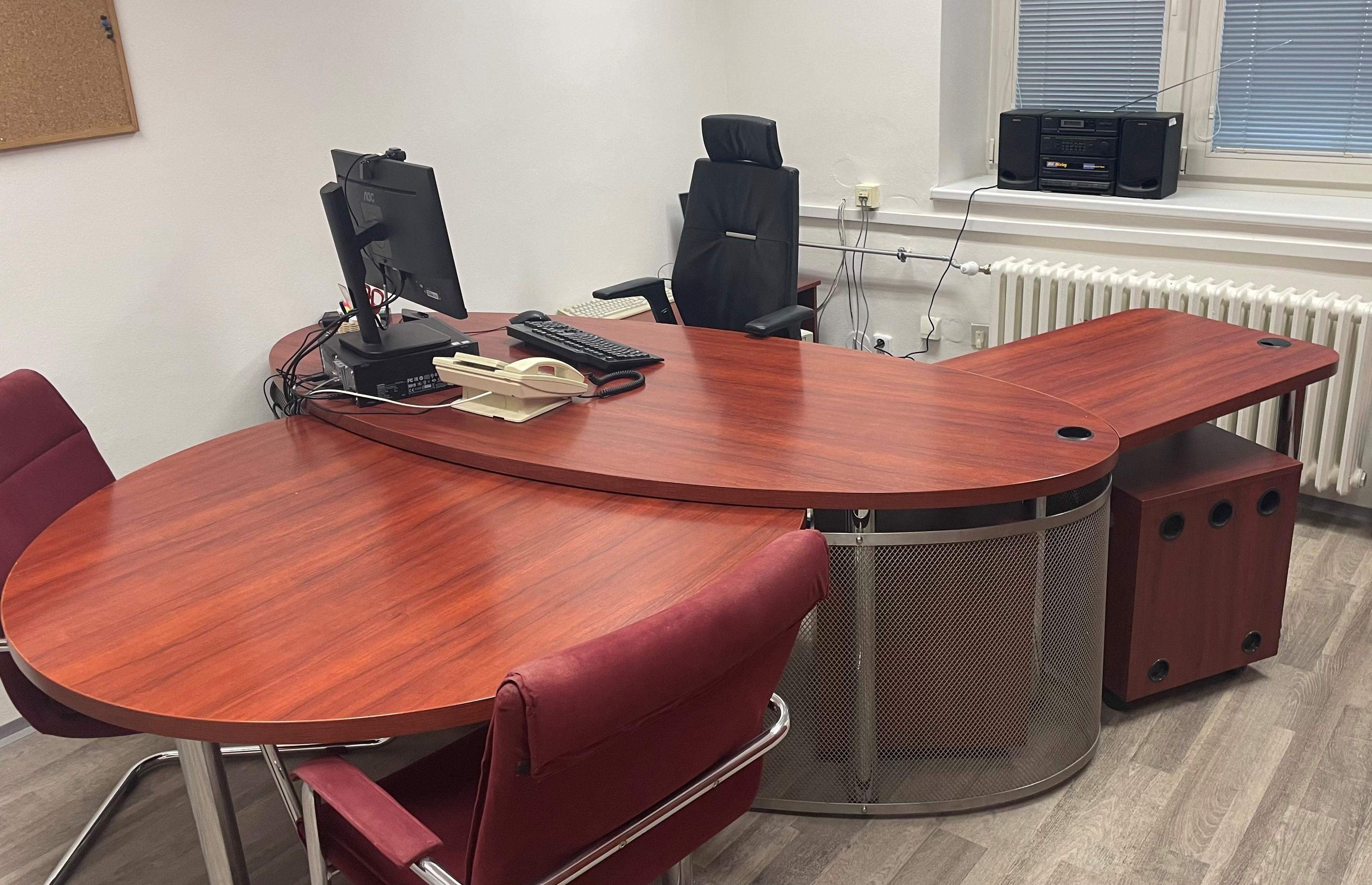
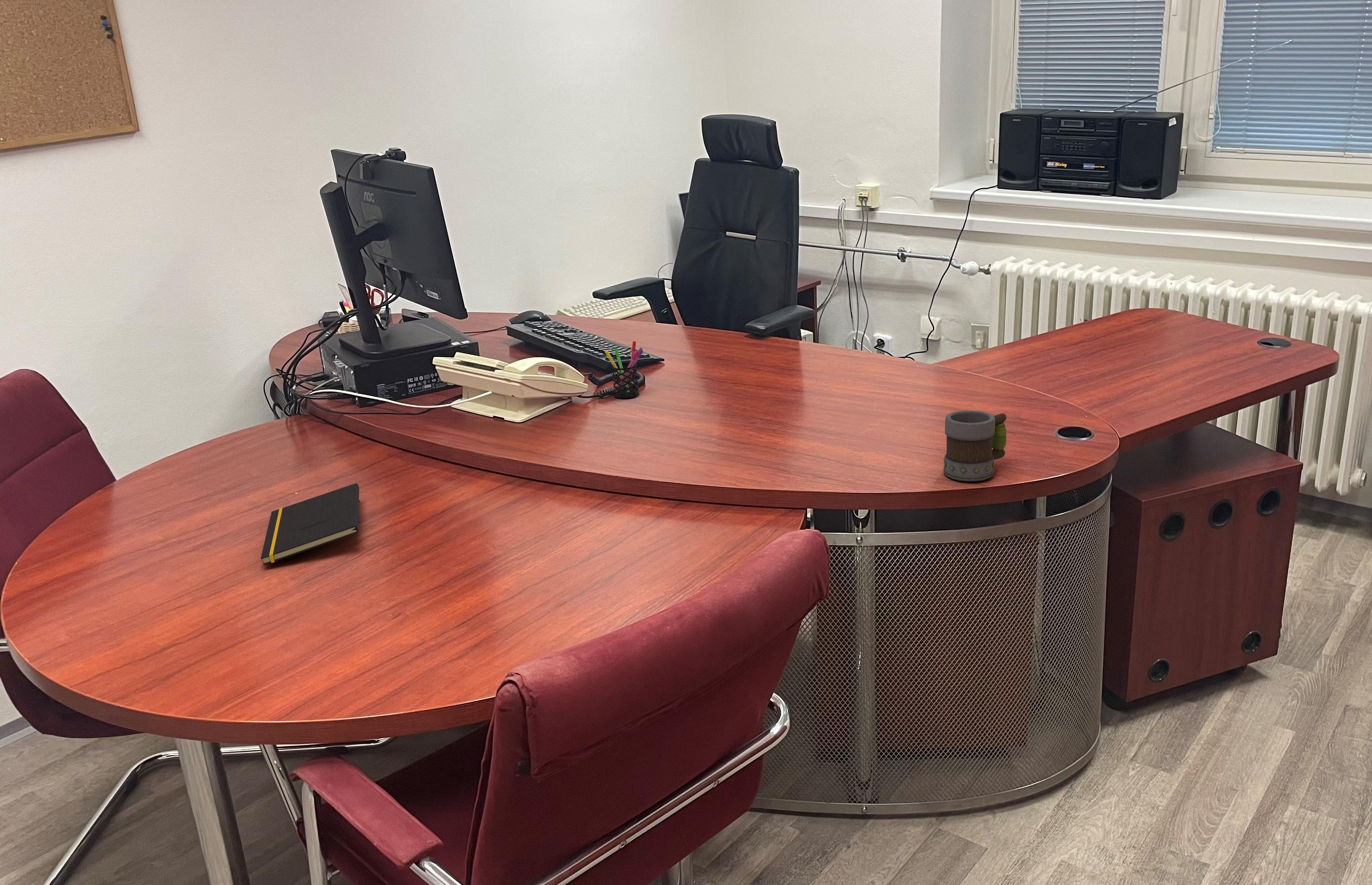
+ mug [943,410,1007,482]
+ pen holder [605,341,643,399]
+ notepad [260,483,360,565]
